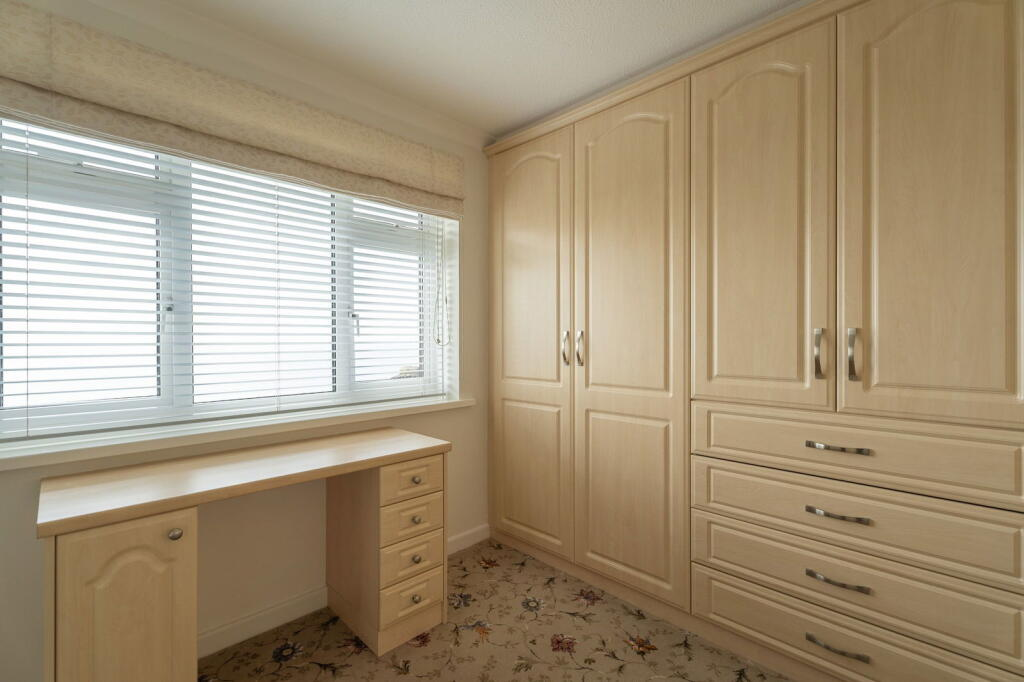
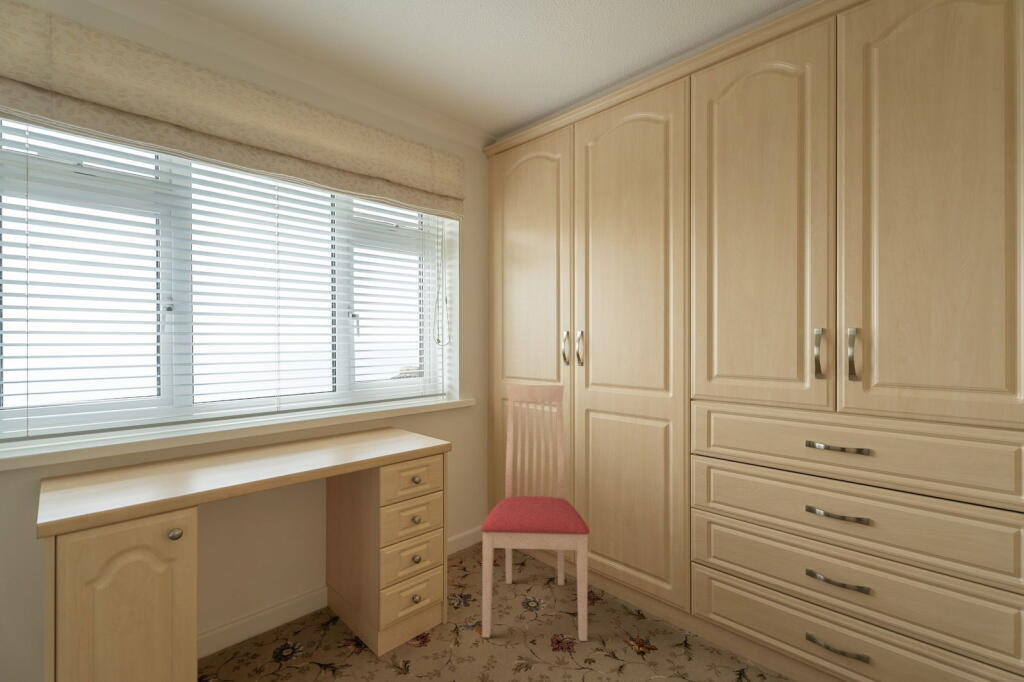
+ chair [480,384,591,642]
